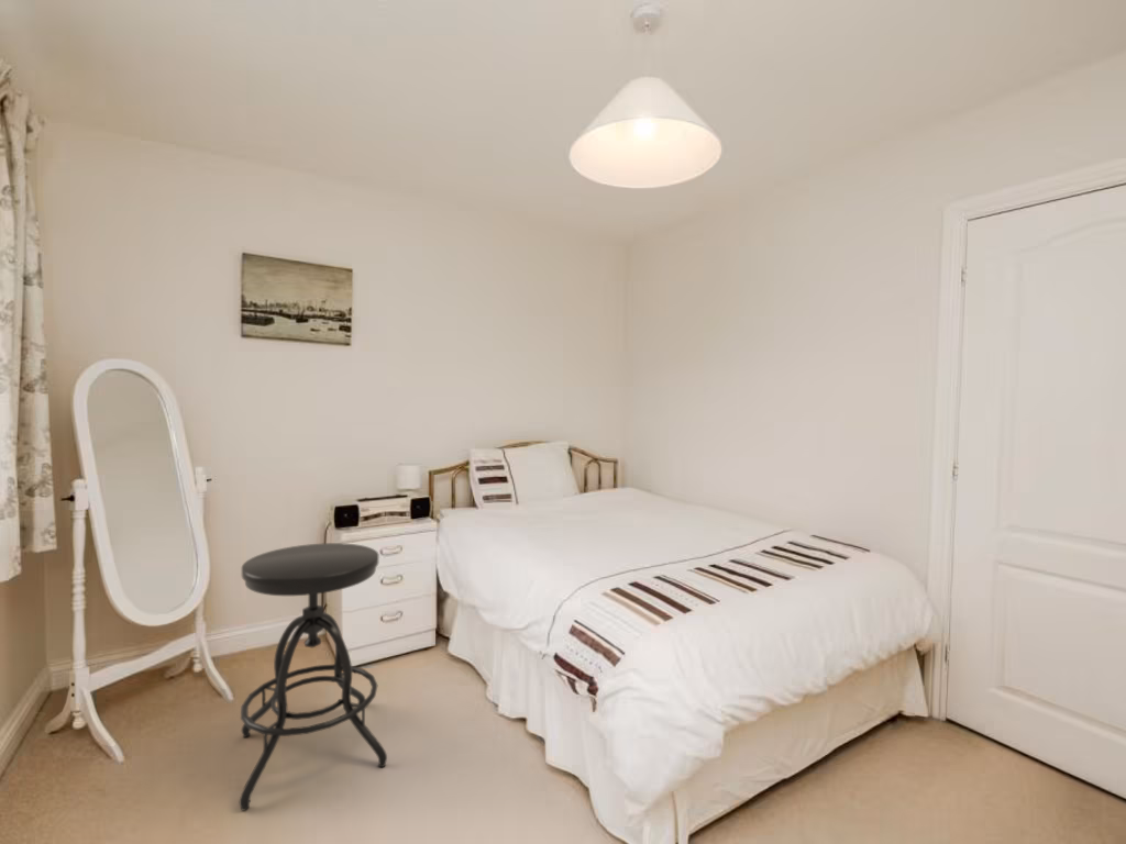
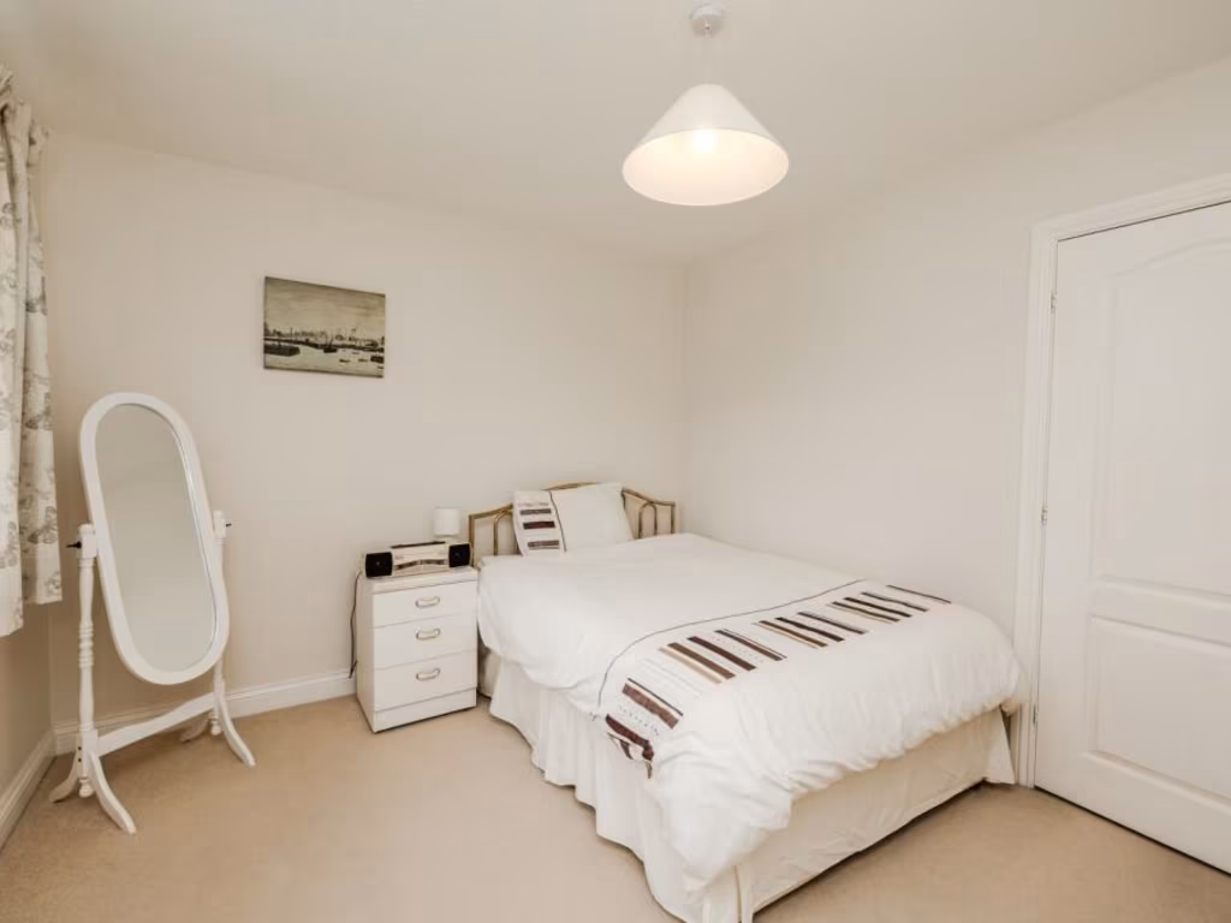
- stool [239,542,388,812]
